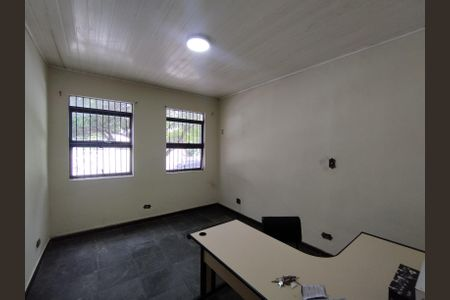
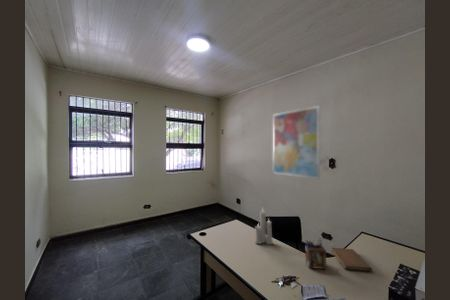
+ notebook [330,247,373,272]
+ candle [254,206,274,245]
+ desk organizer [305,238,327,270]
+ wall art [272,105,321,180]
